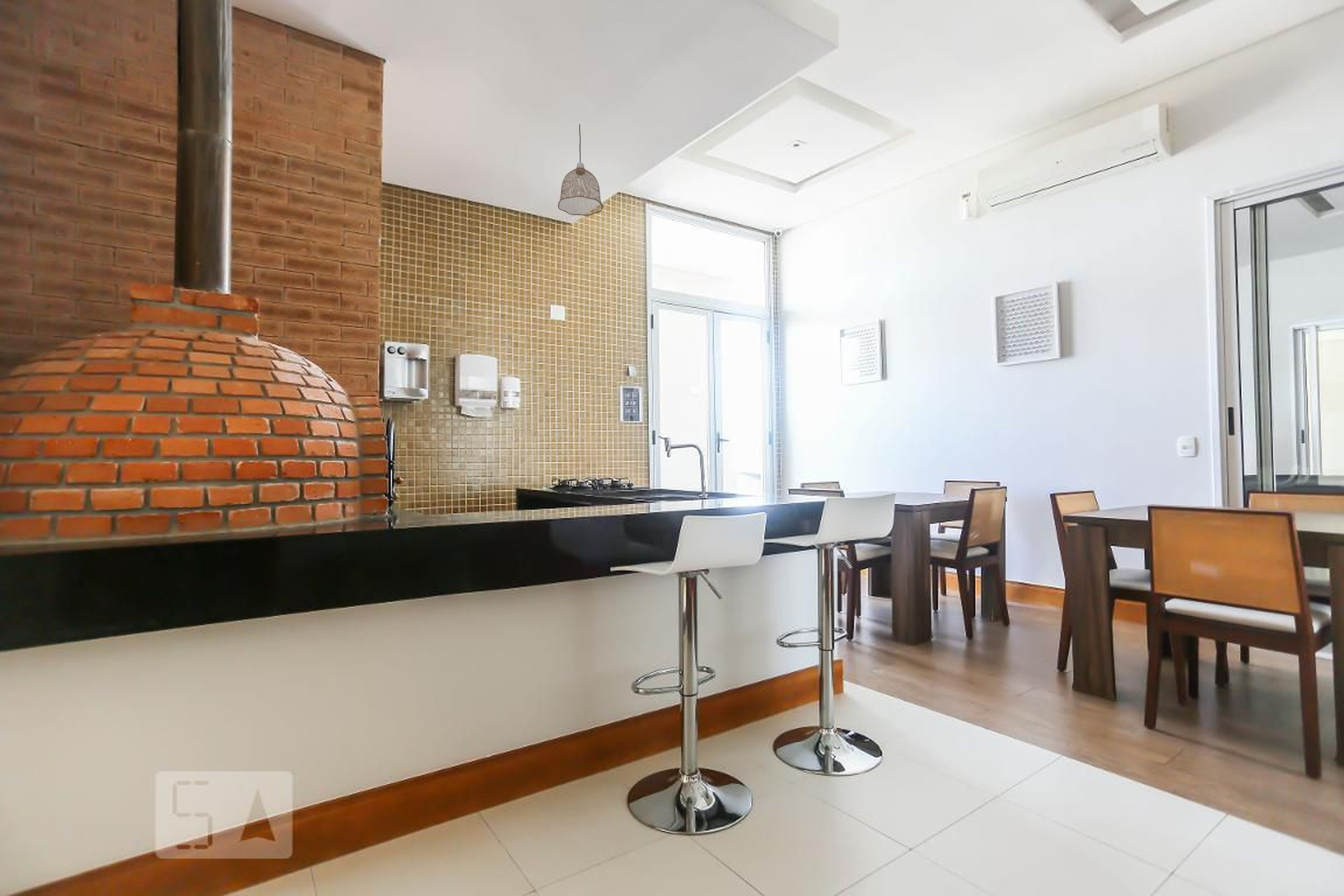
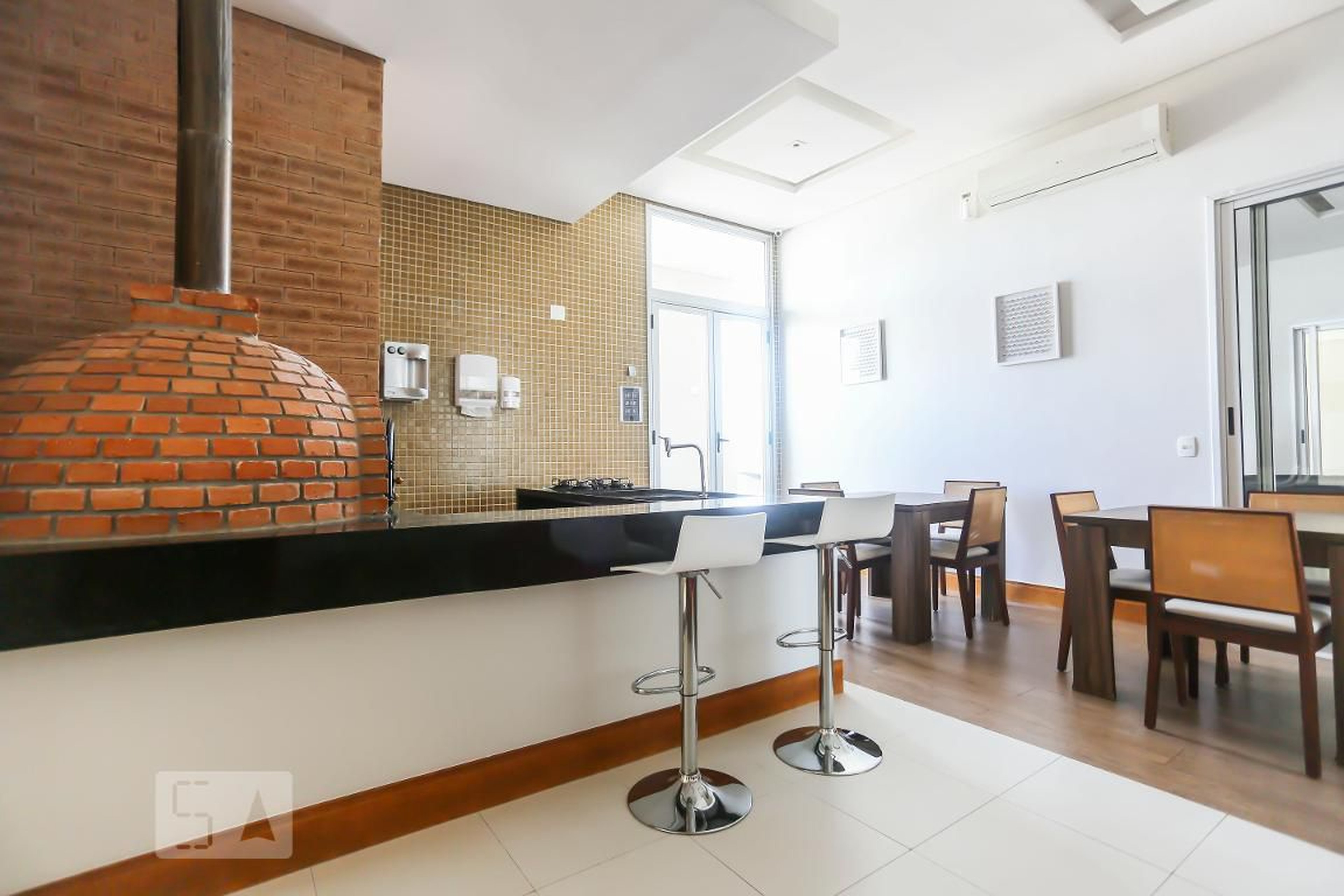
- pendant lamp [558,124,603,216]
